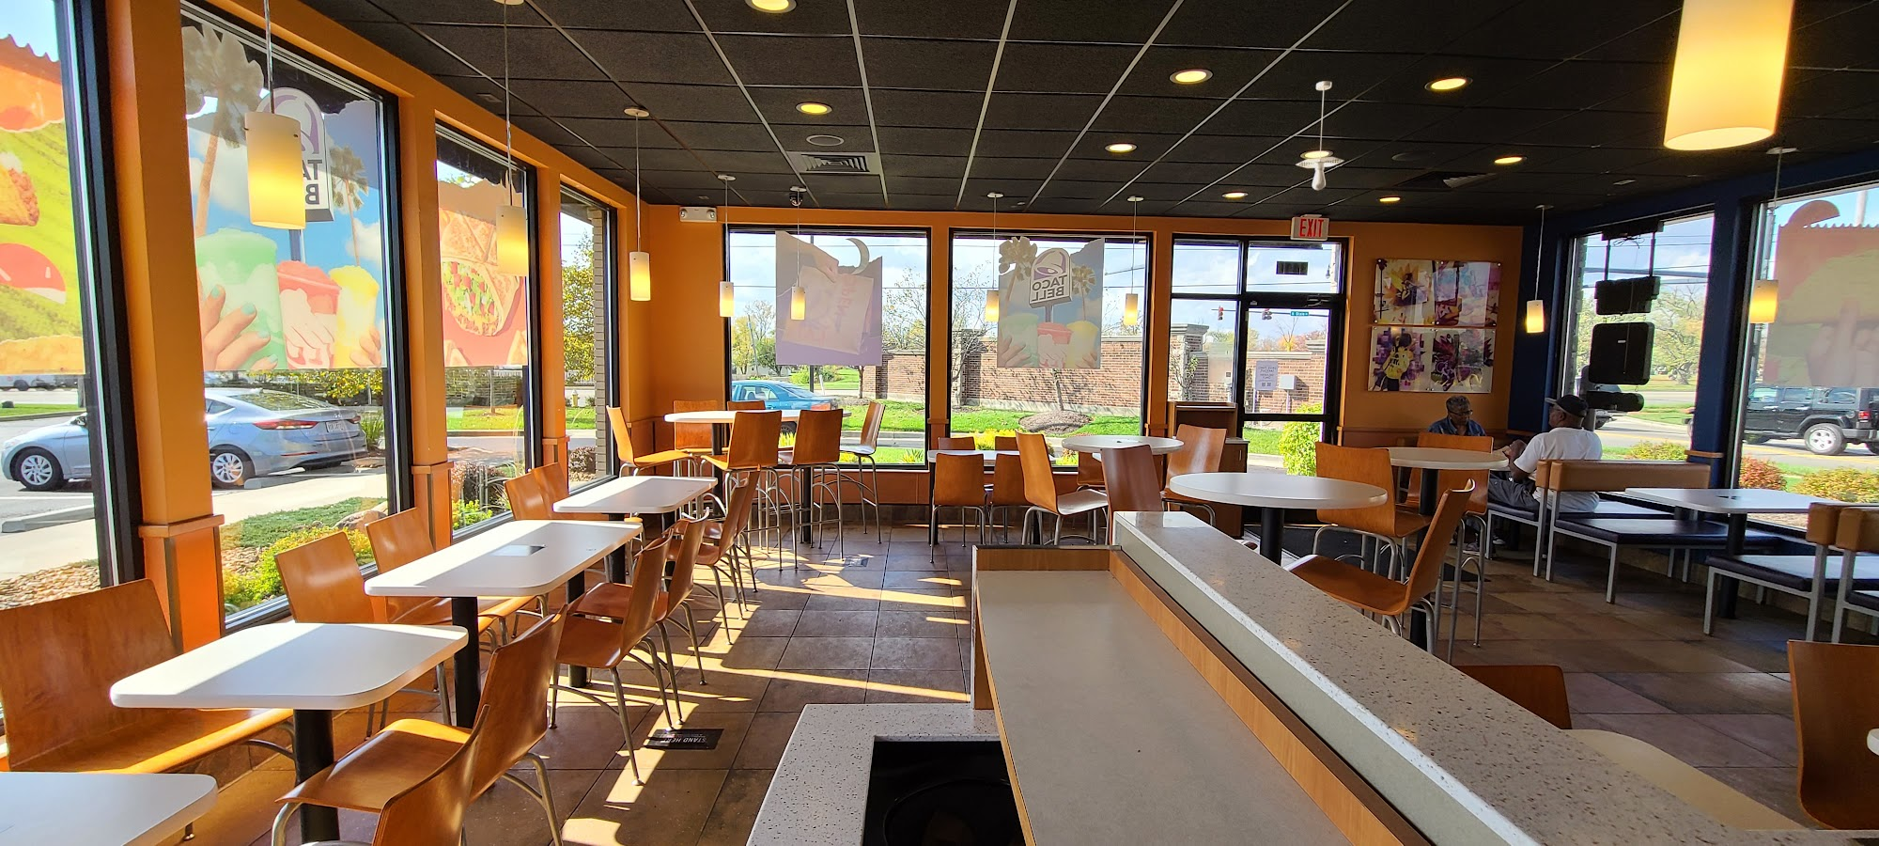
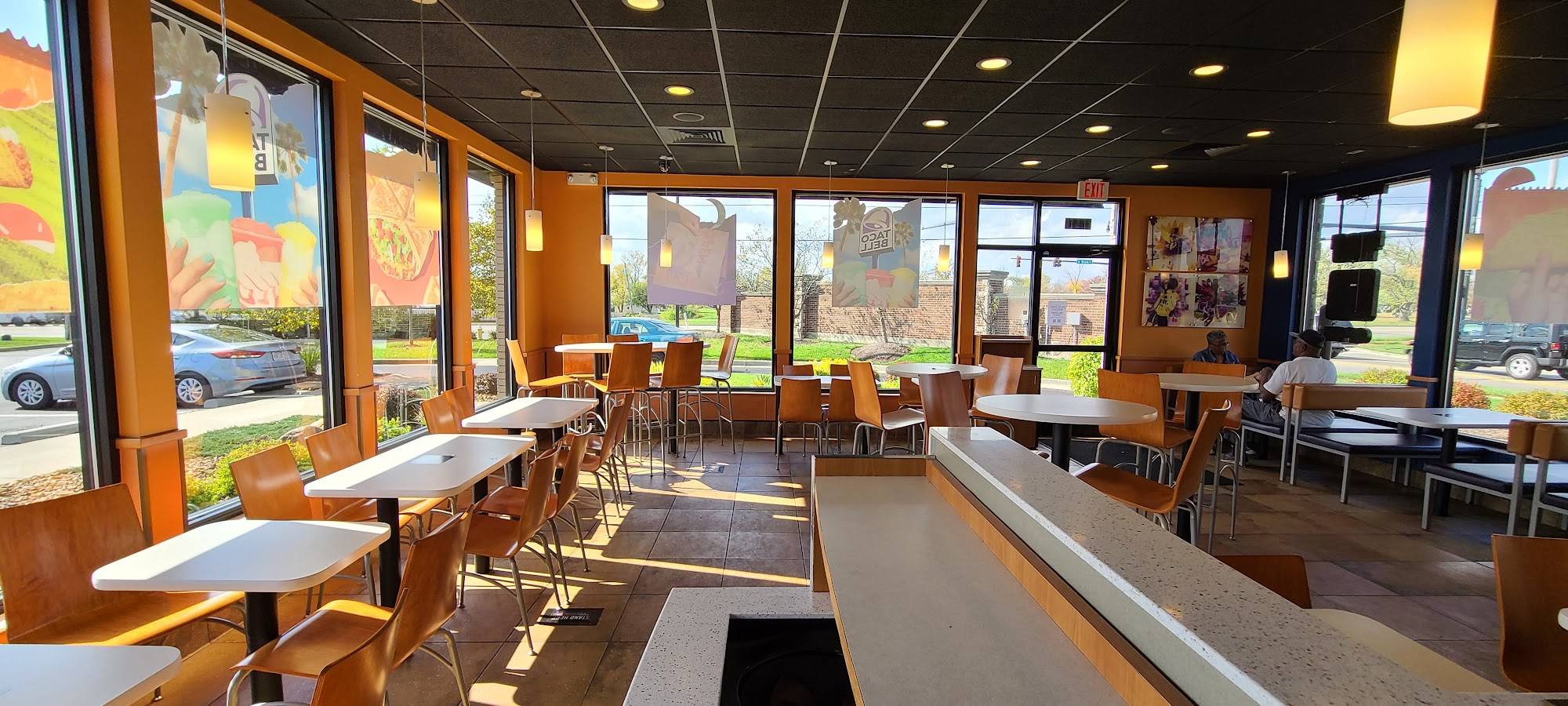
- pendant light [1294,80,1346,191]
